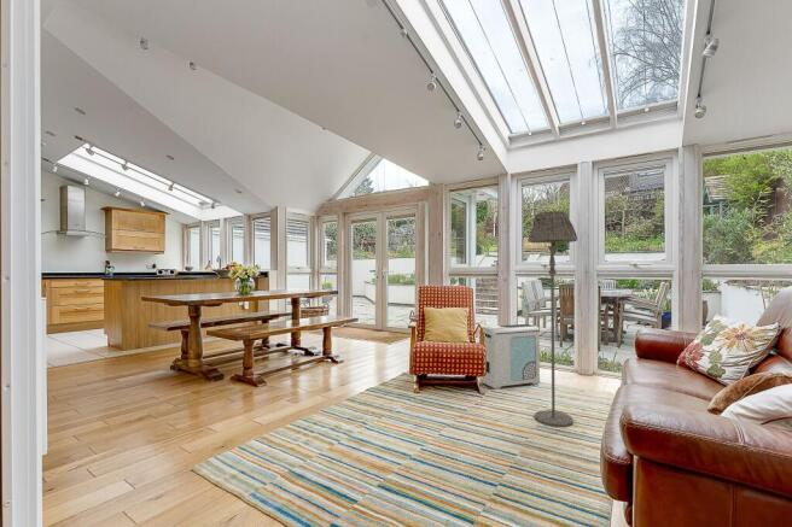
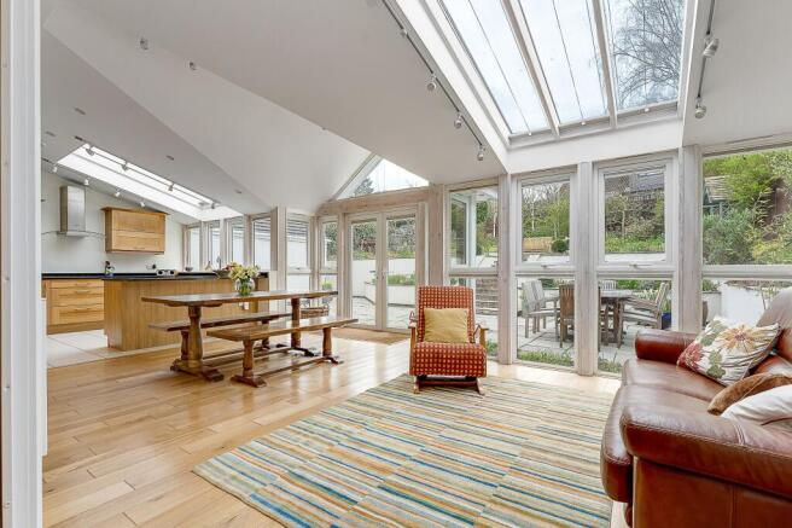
- floor lamp [526,210,578,428]
- air purifier [482,323,541,391]
